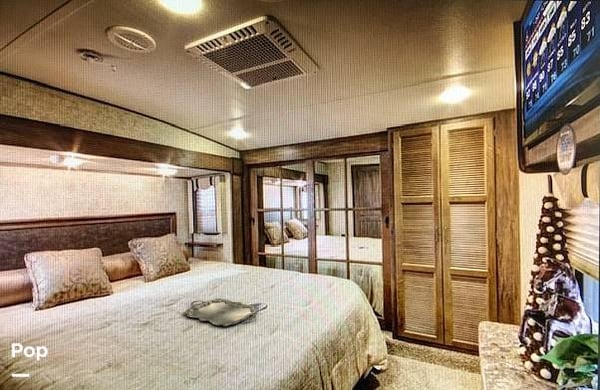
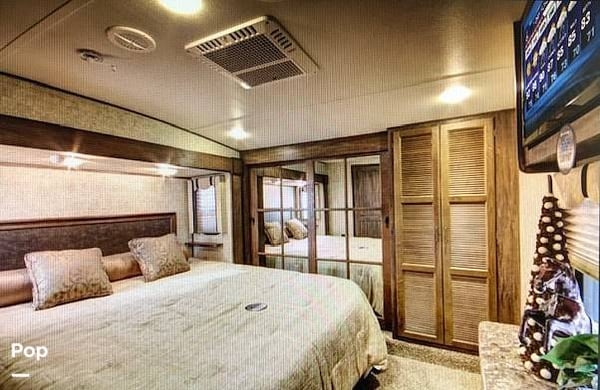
- serving tray [182,297,260,327]
